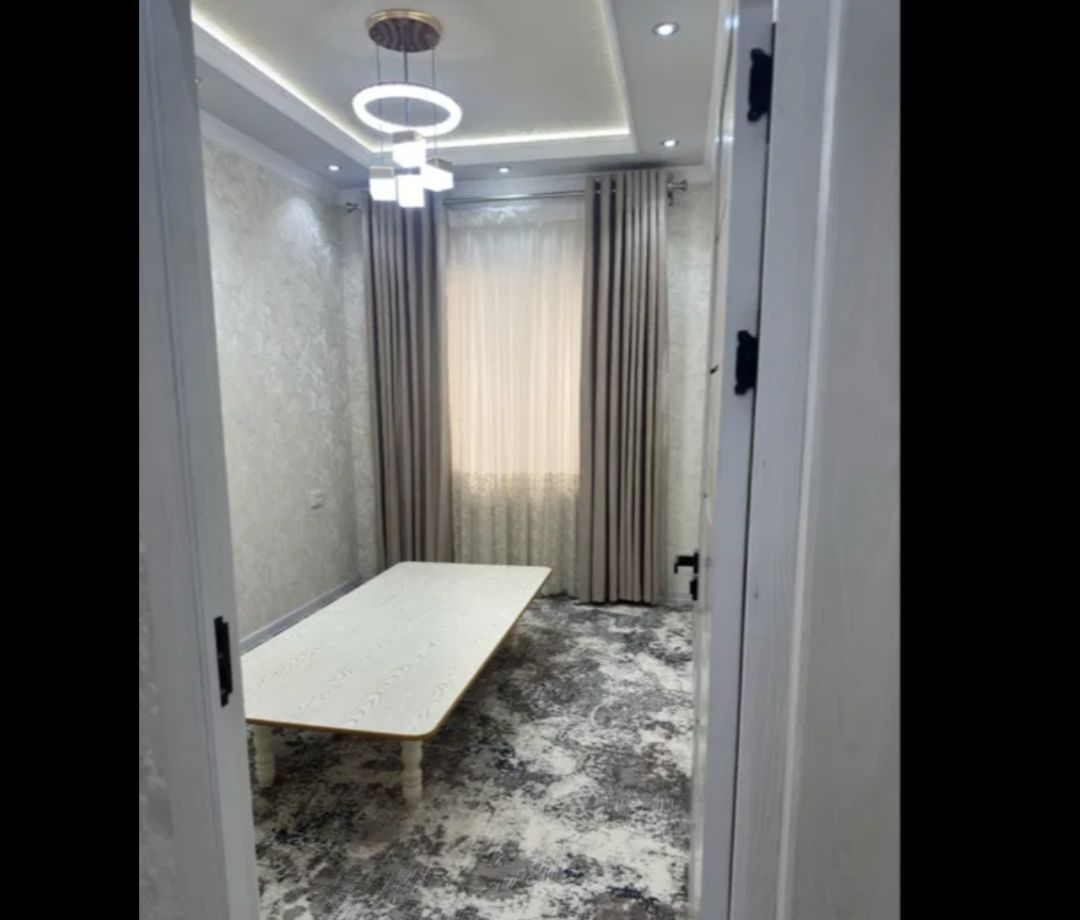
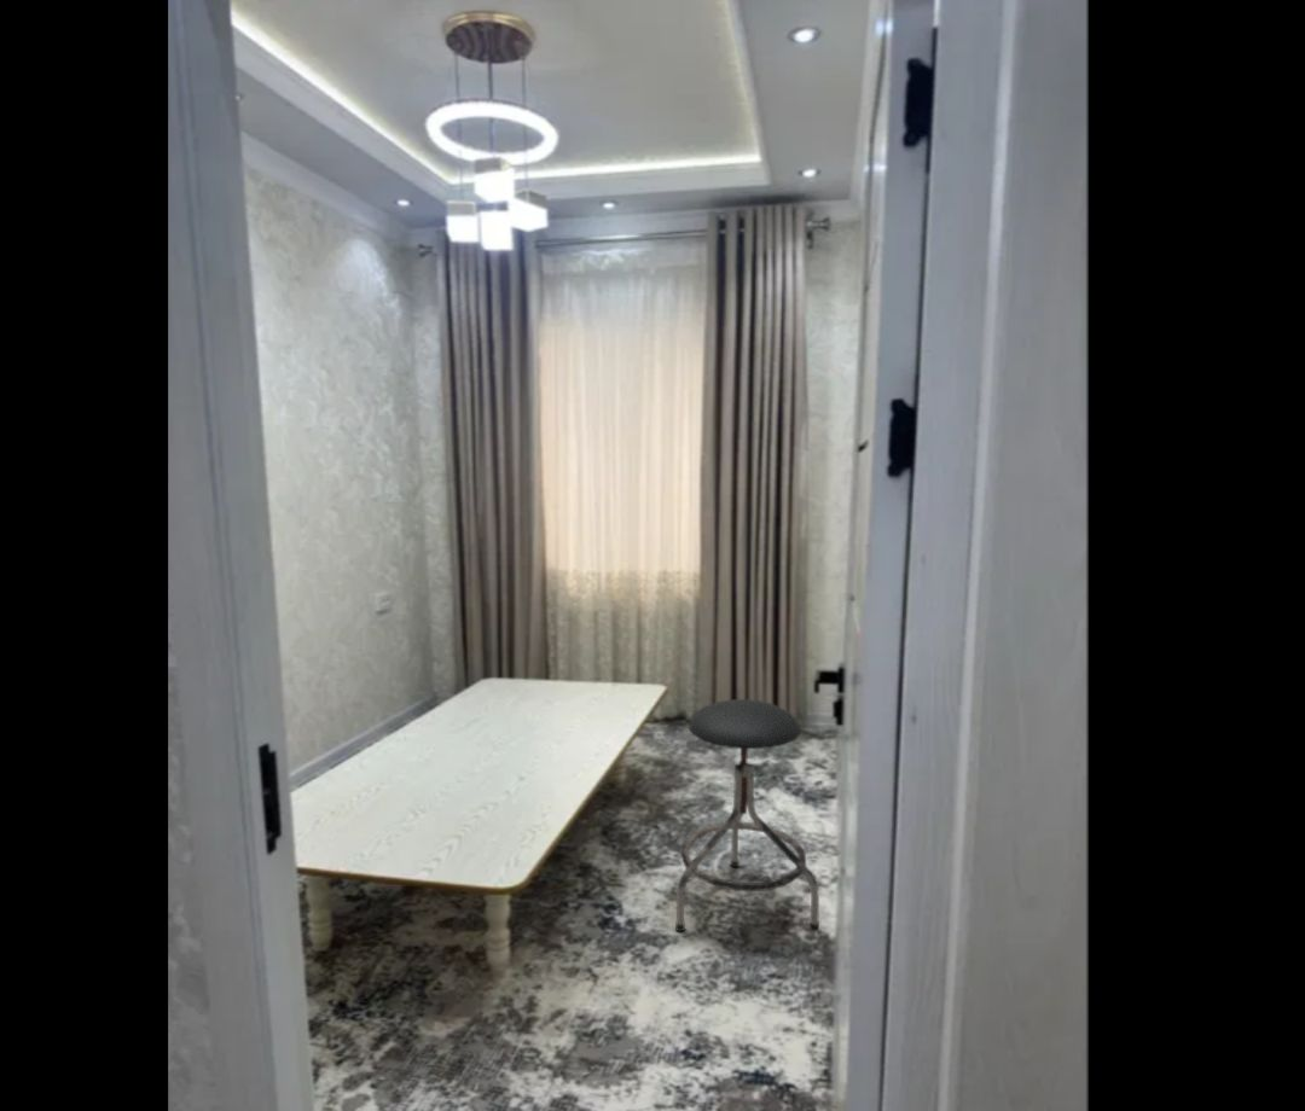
+ stool [674,698,820,932]
